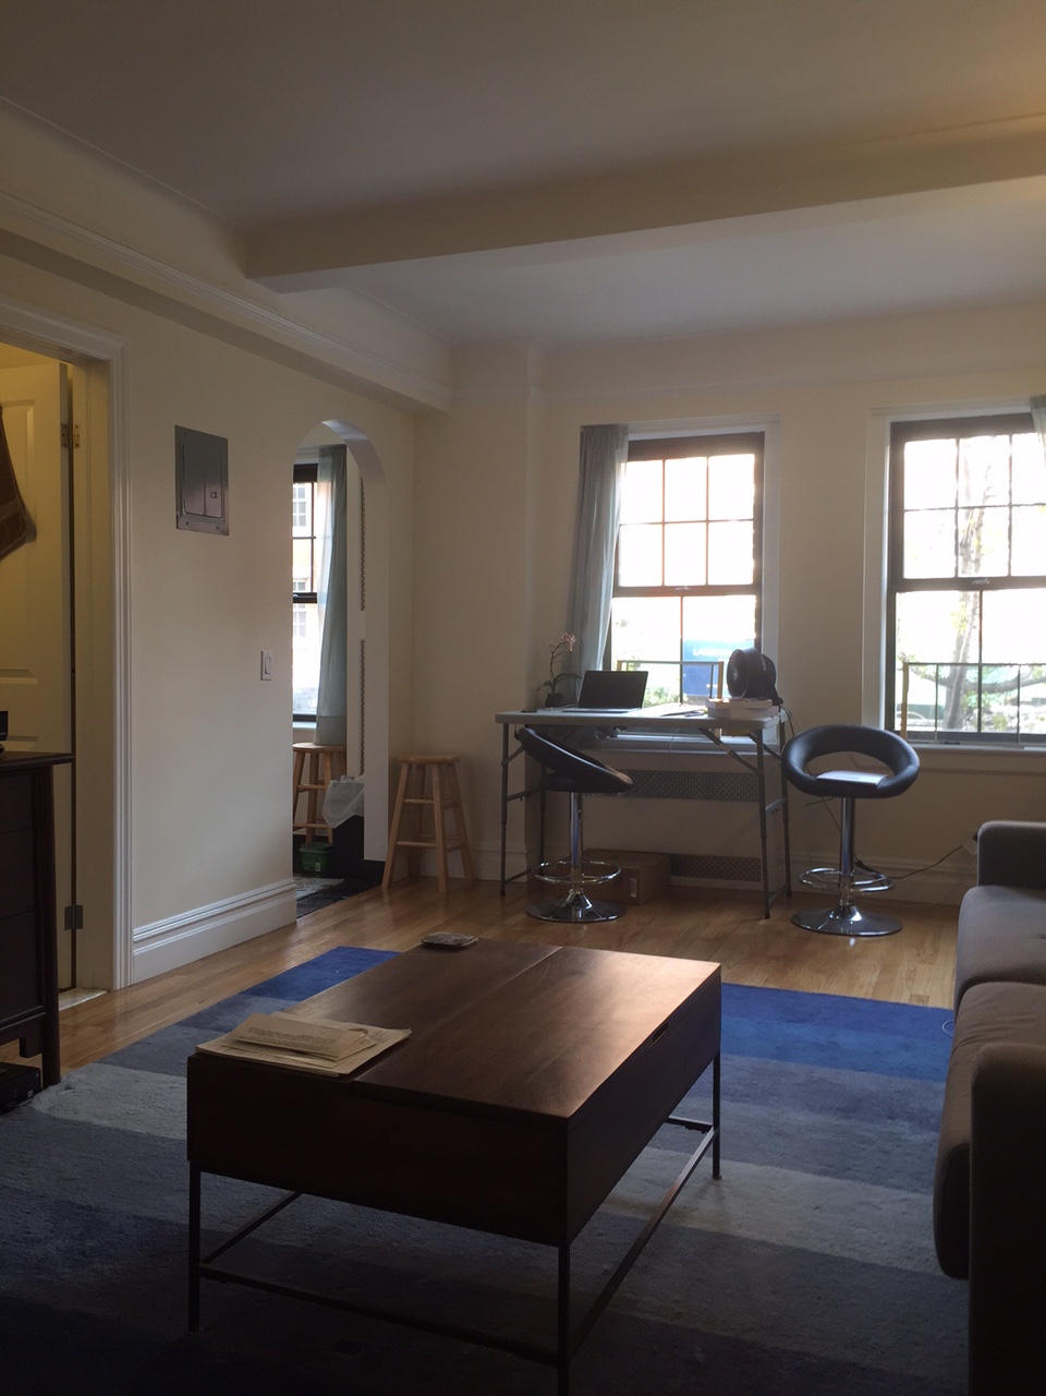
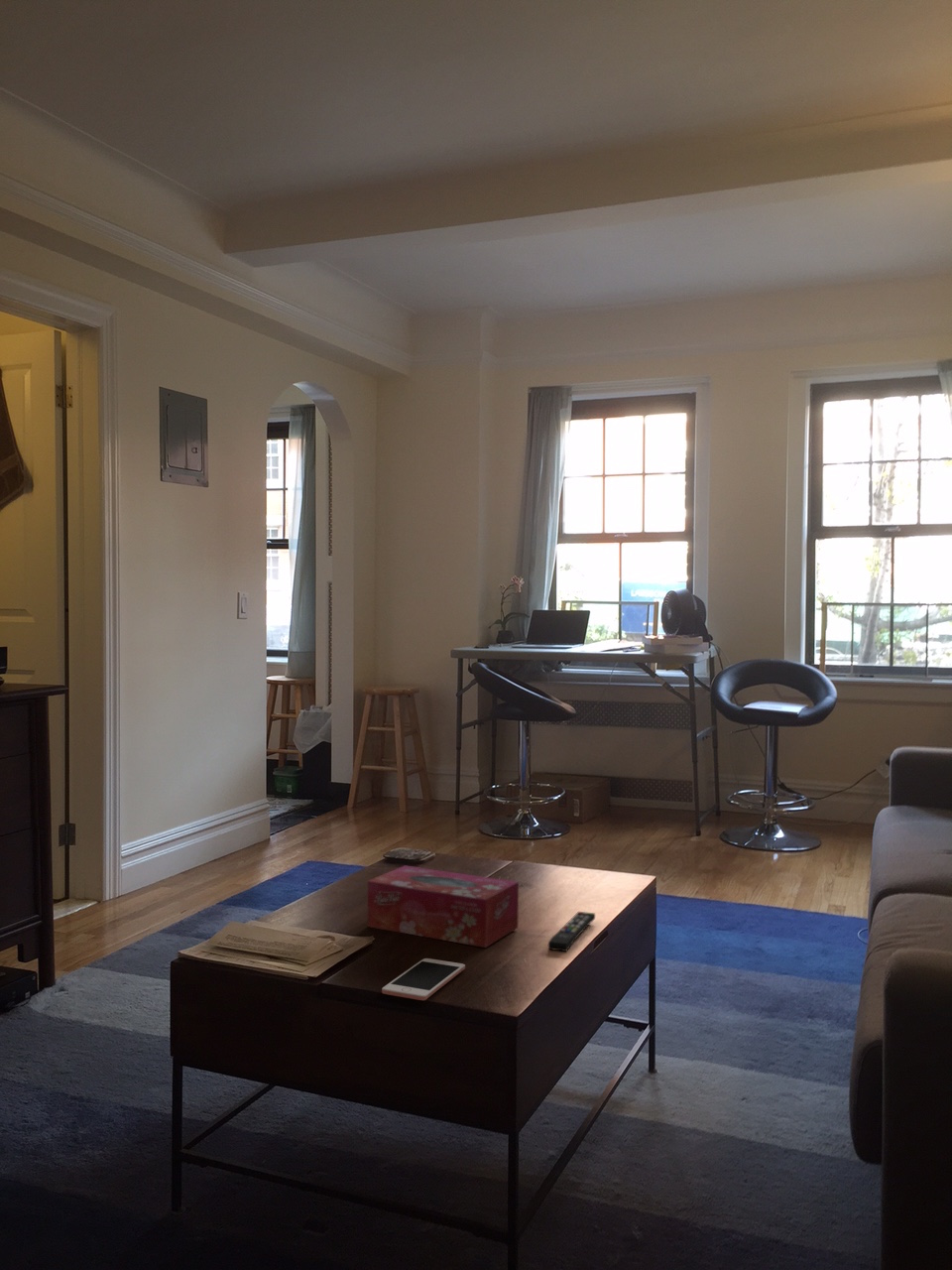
+ cell phone [381,957,466,1001]
+ remote control [547,911,596,953]
+ tissue box [367,865,520,949]
